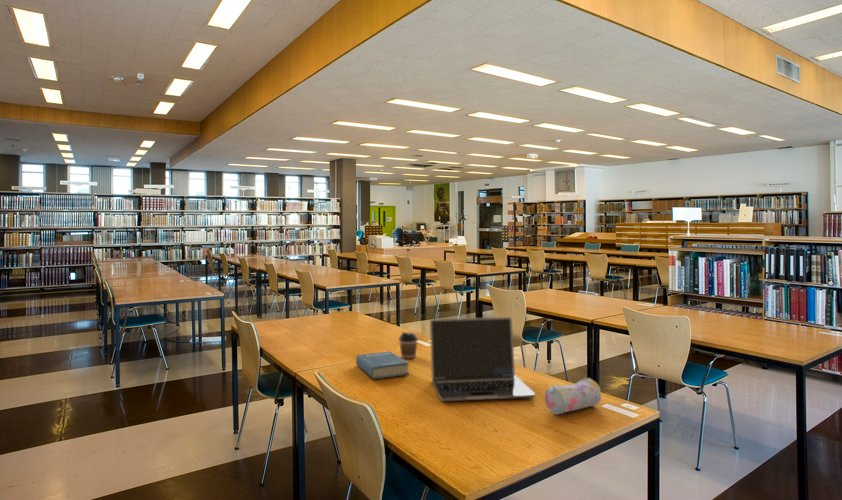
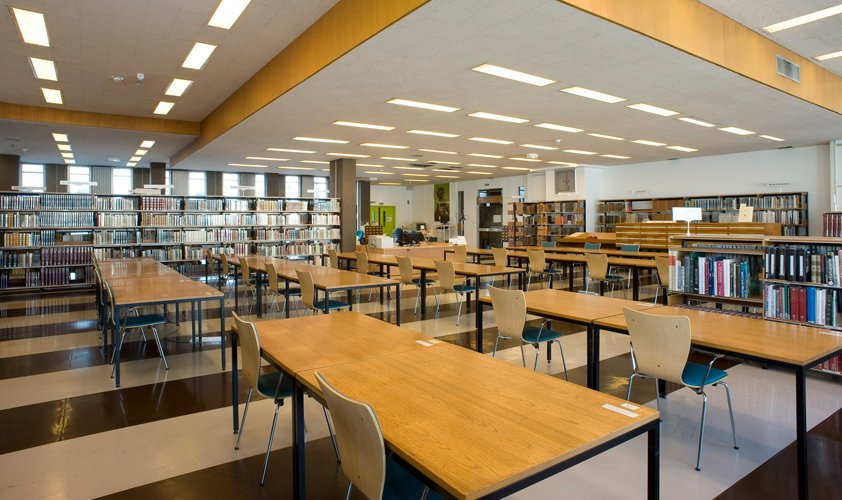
- laptop [429,316,536,402]
- coffee cup [398,331,419,360]
- book [355,350,410,380]
- pencil case [544,377,602,416]
